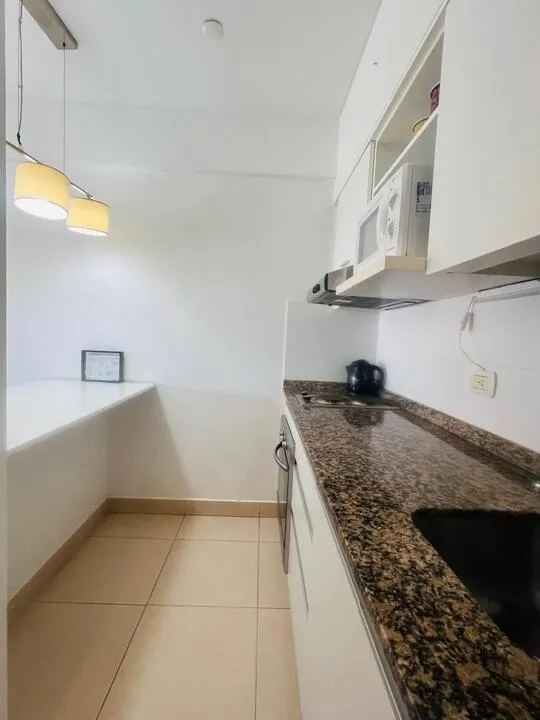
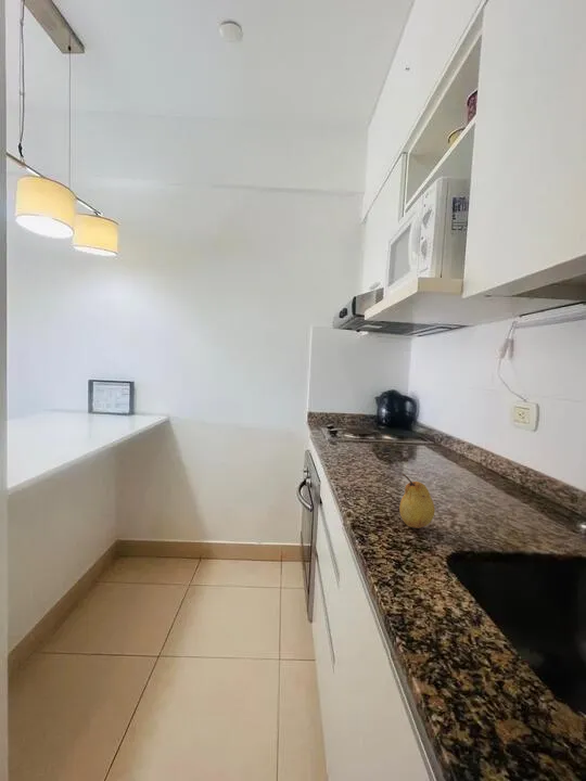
+ fruit [398,473,436,529]
